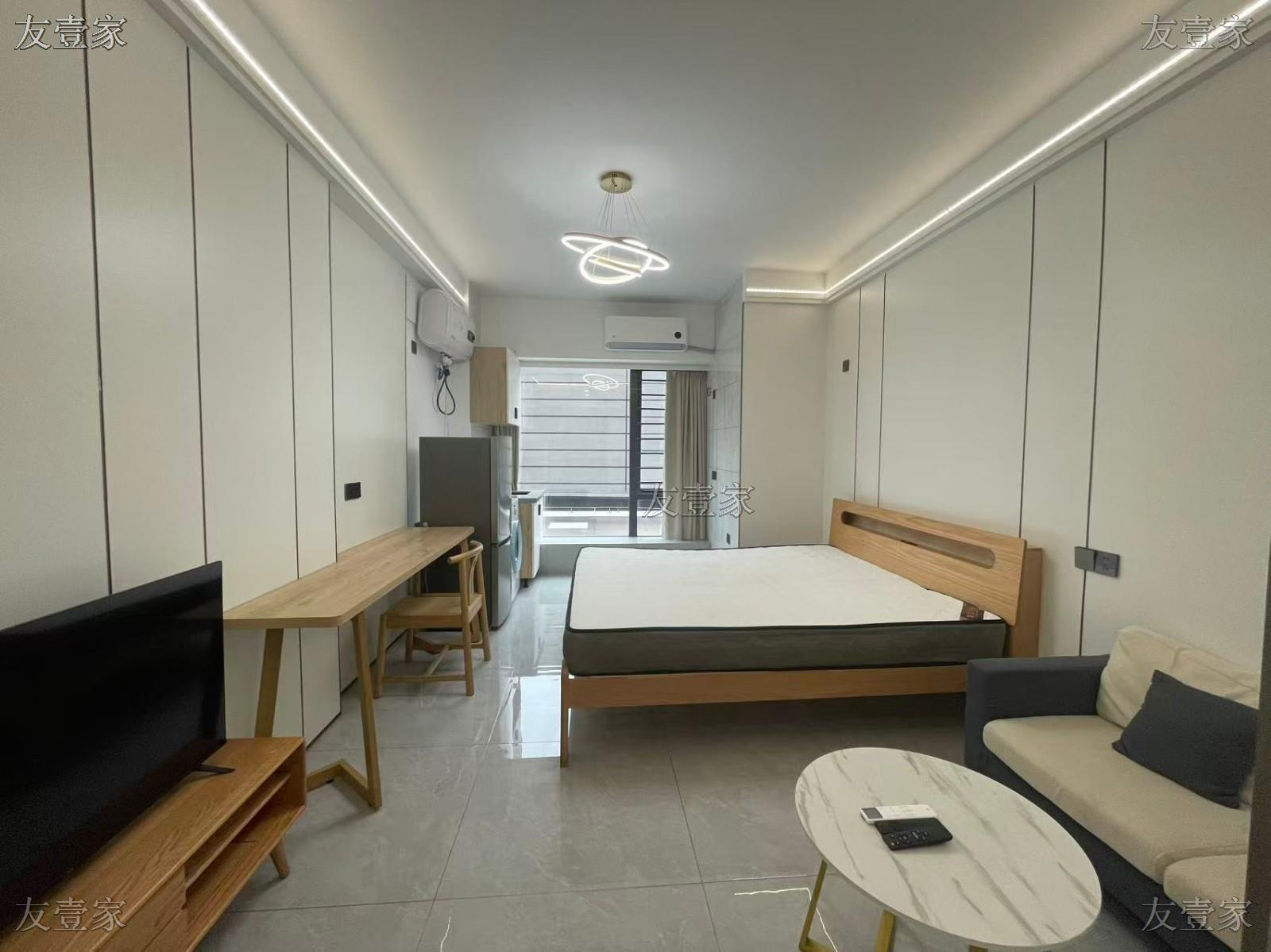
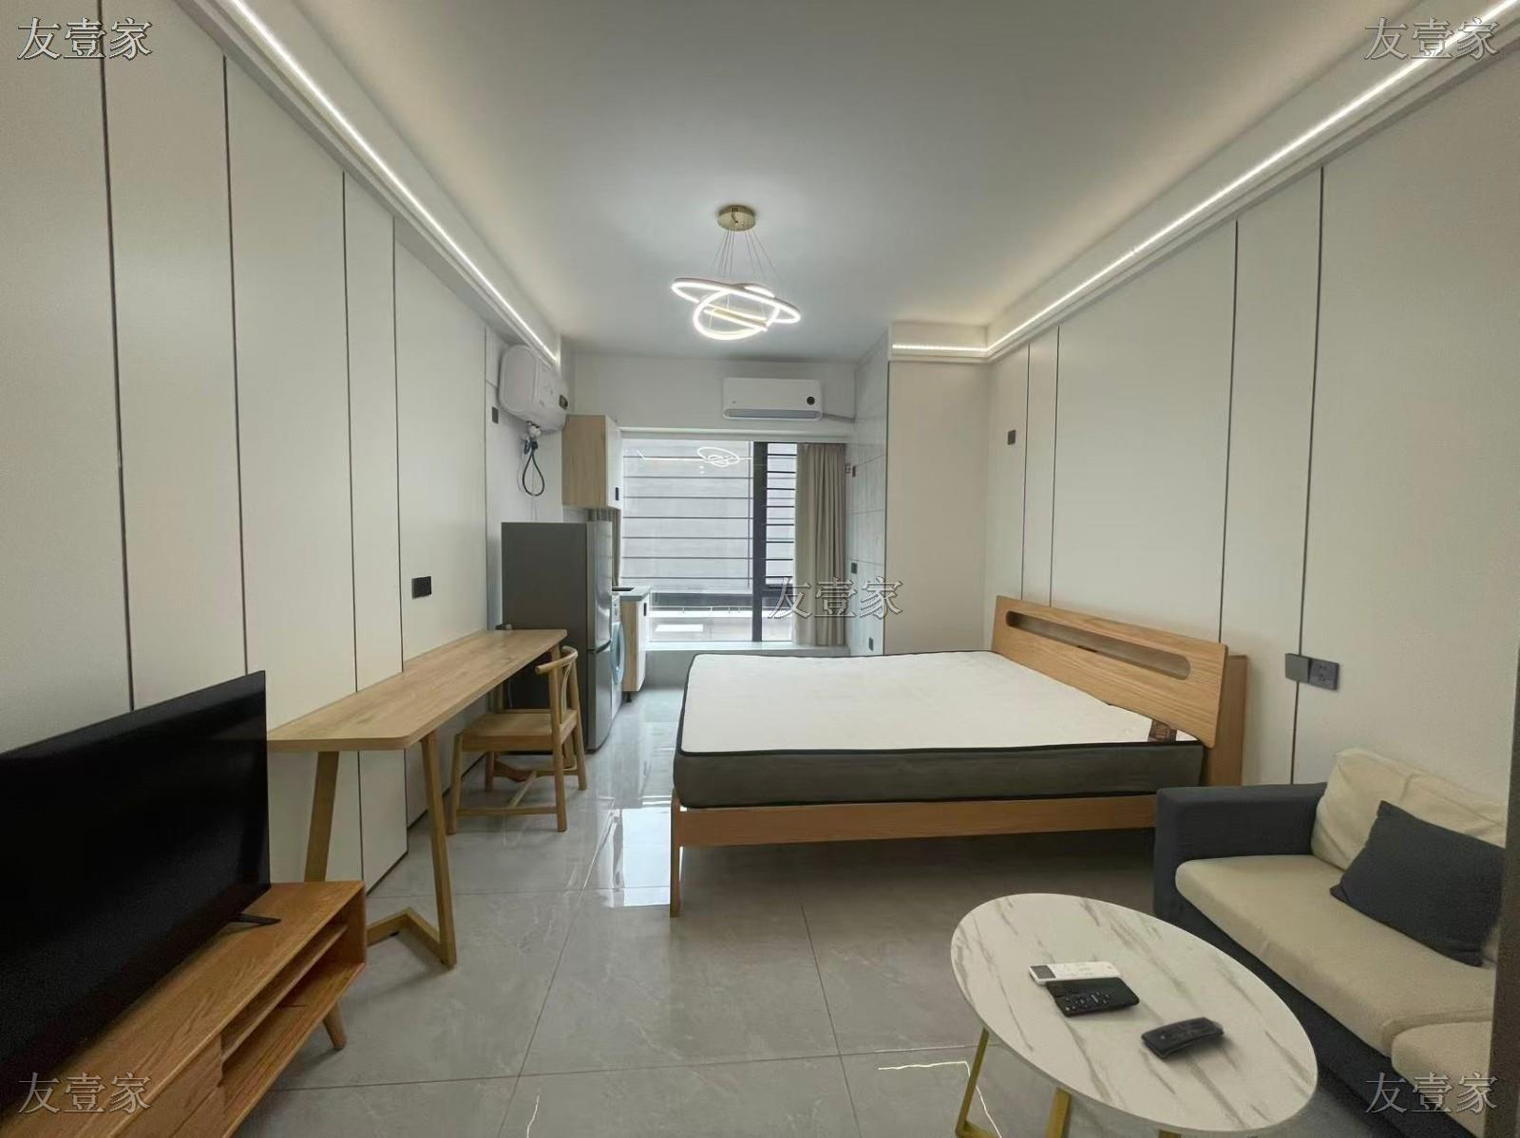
+ remote control [1140,1016,1226,1059]
